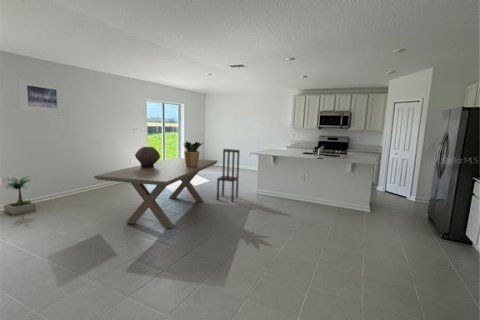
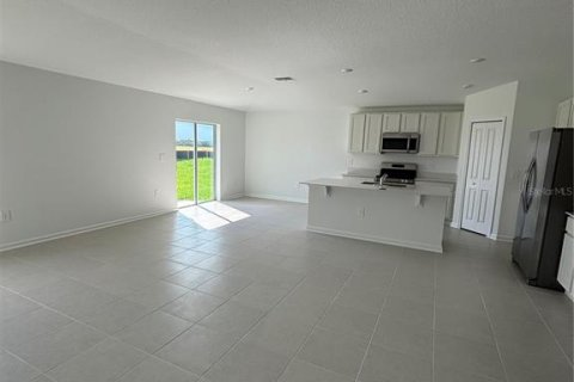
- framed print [19,78,63,114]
- chair [216,148,241,202]
- potted plant [183,140,204,167]
- dining table [93,157,218,229]
- potted plant [3,175,37,216]
- ceramic pot [134,146,161,168]
